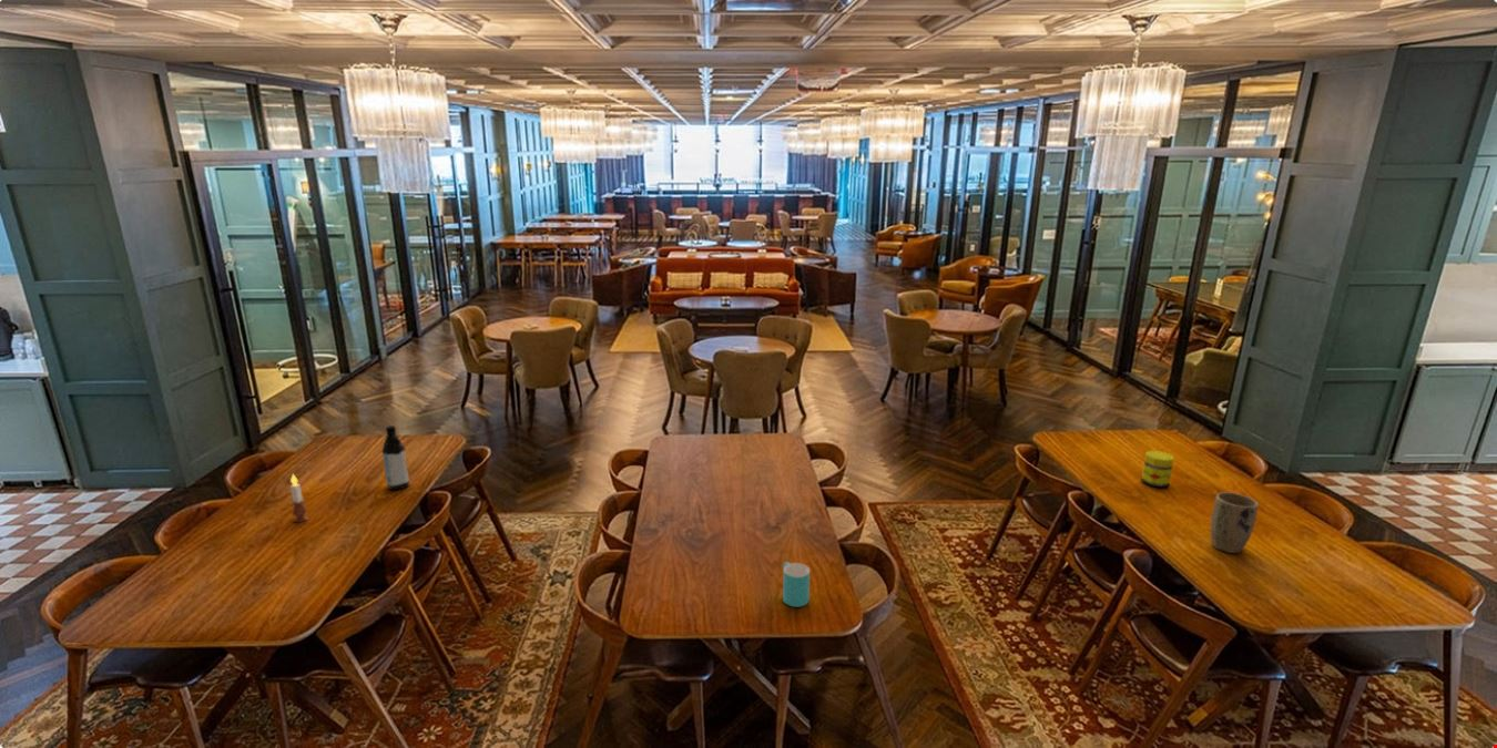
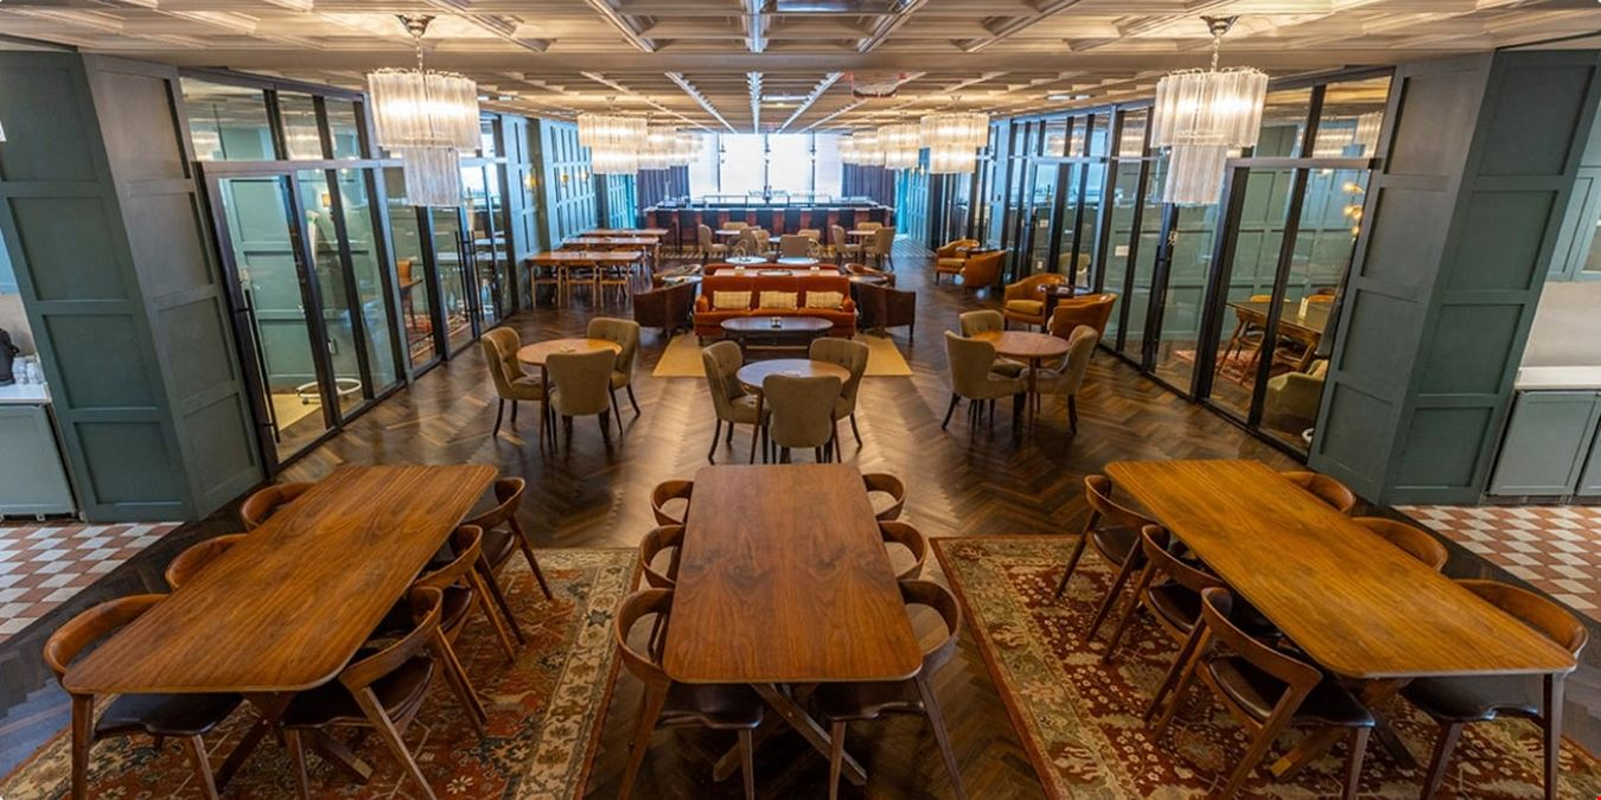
- water bottle [380,424,410,491]
- plant pot [1210,491,1260,554]
- jar [1141,450,1174,489]
- cup [782,561,811,608]
- candle [289,473,309,523]
